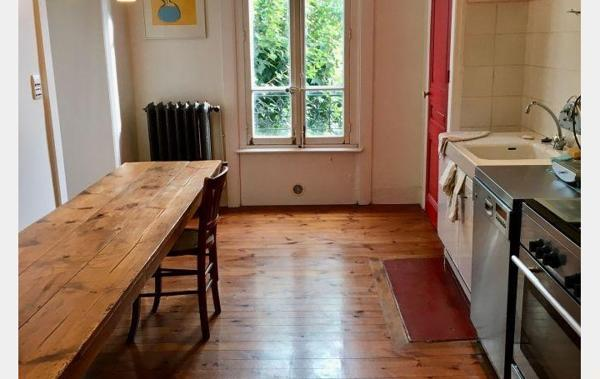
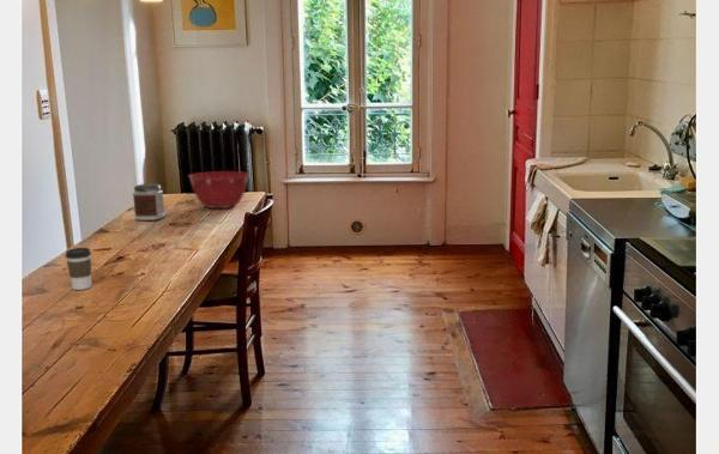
+ mixing bowl [187,170,250,210]
+ jar [132,182,167,222]
+ coffee cup [65,247,92,291]
